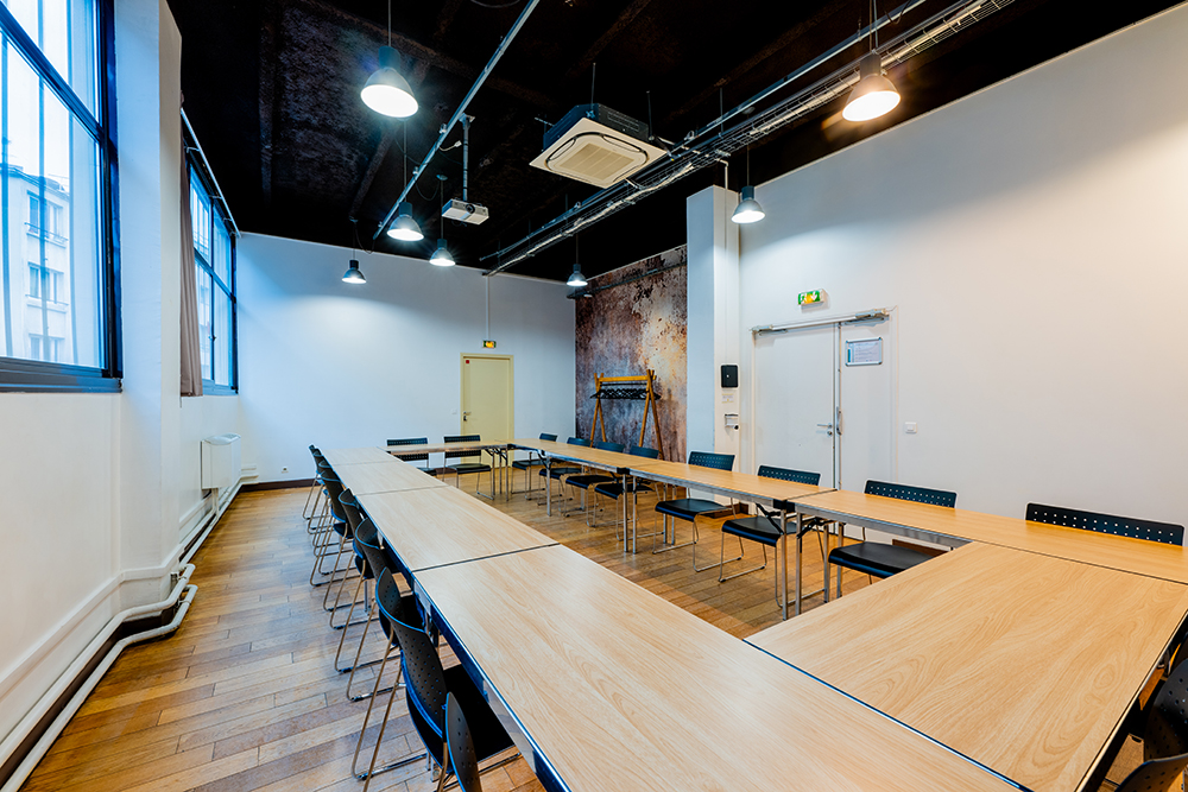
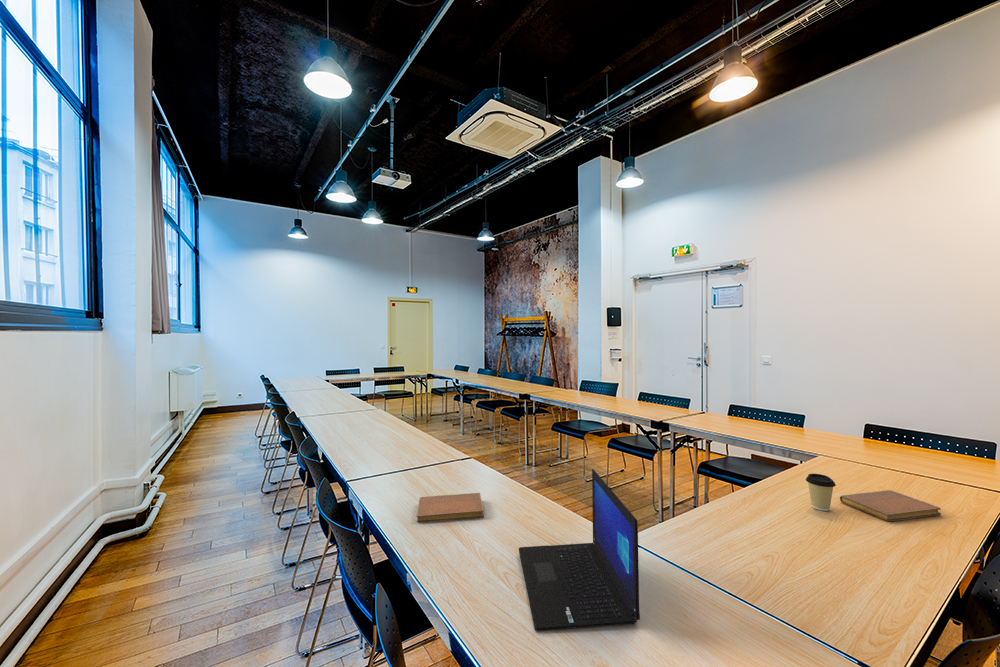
+ laptop [518,468,641,631]
+ coffee cup [805,473,837,512]
+ notebook [416,492,485,524]
+ notebook [839,489,942,522]
